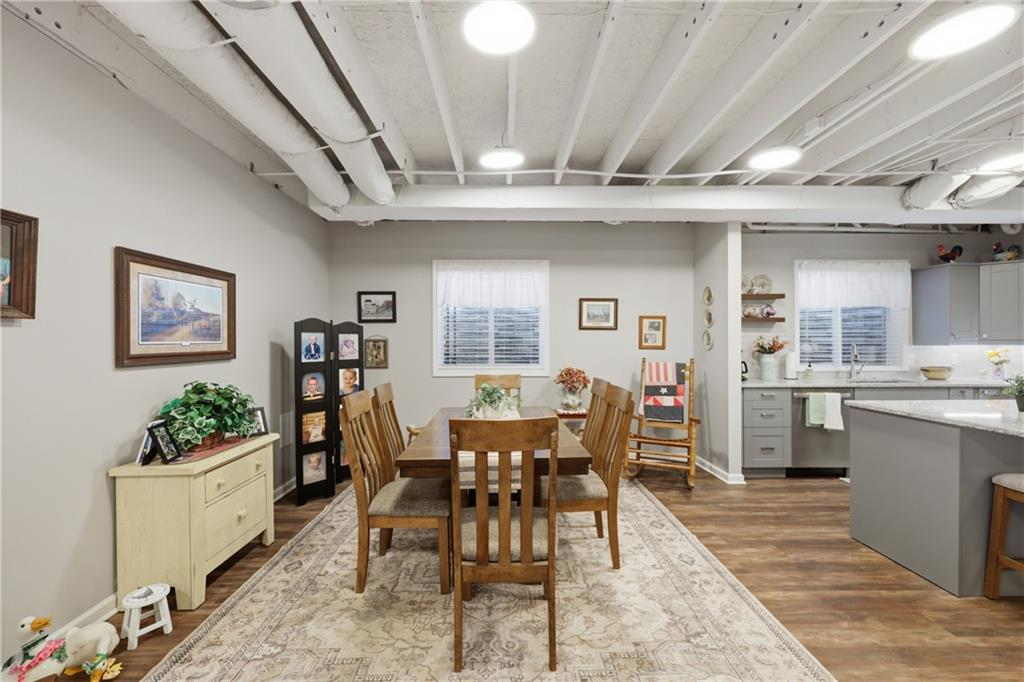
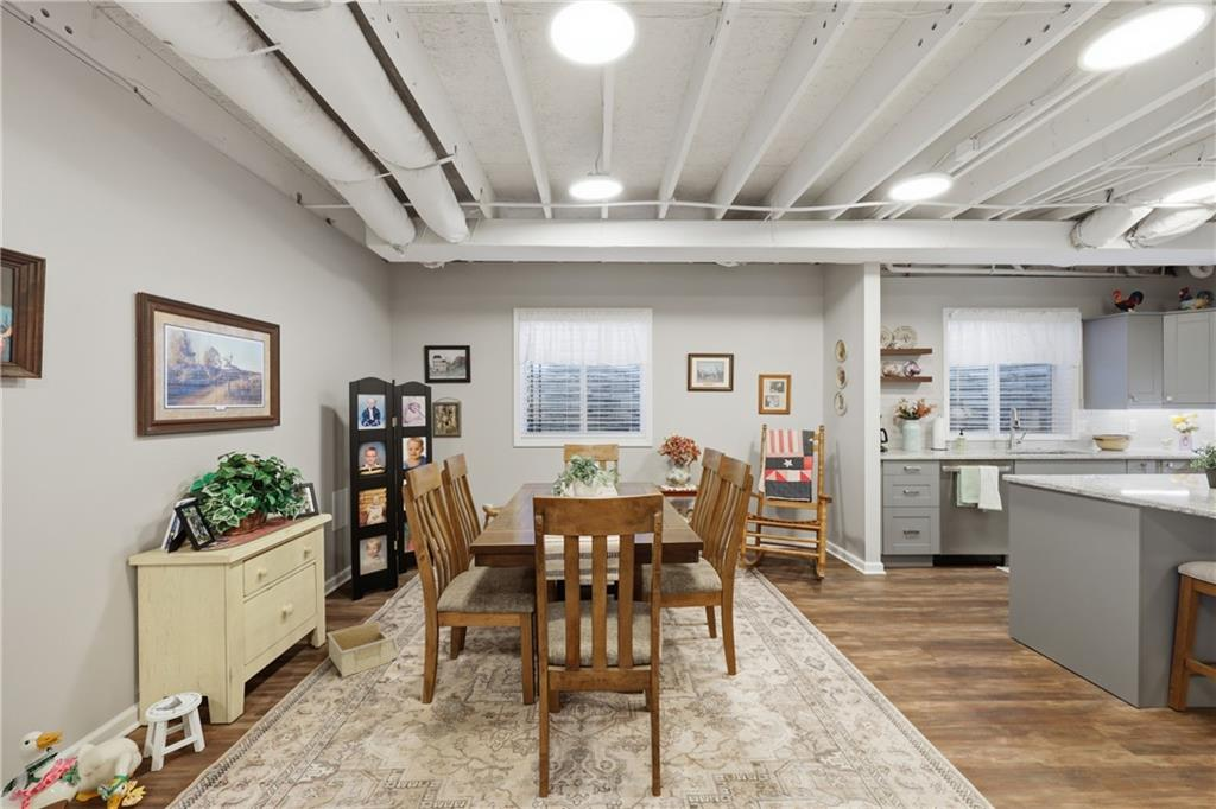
+ storage bin [325,619,399,679]
